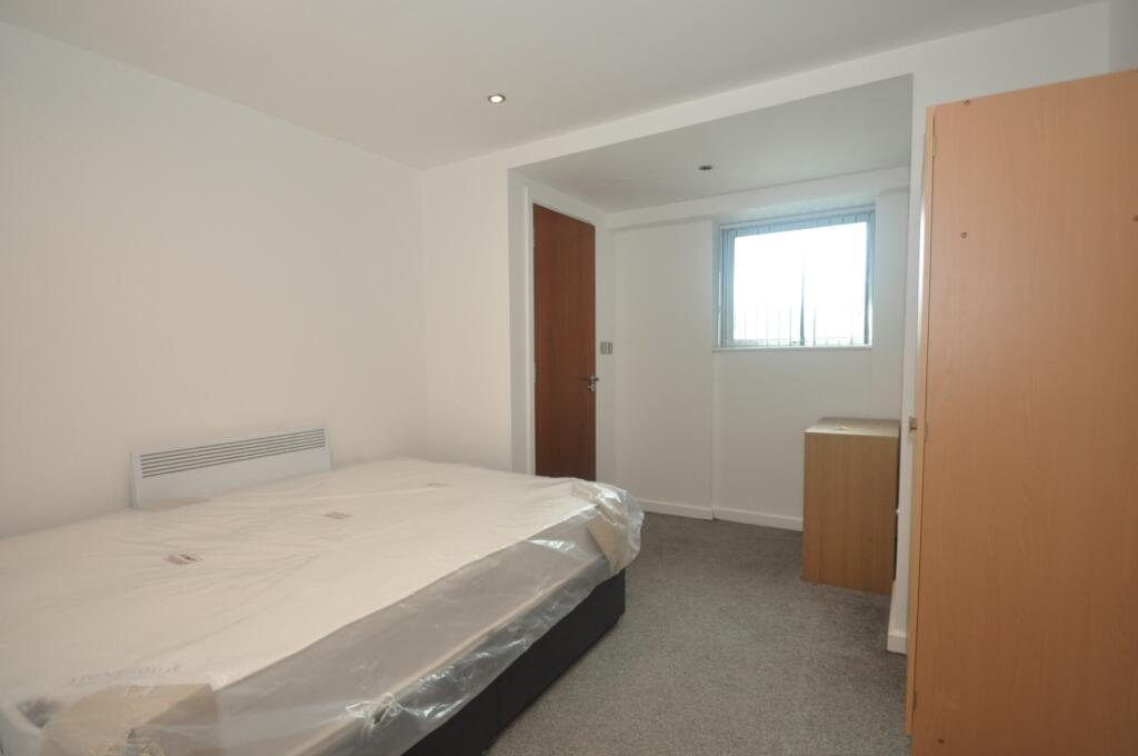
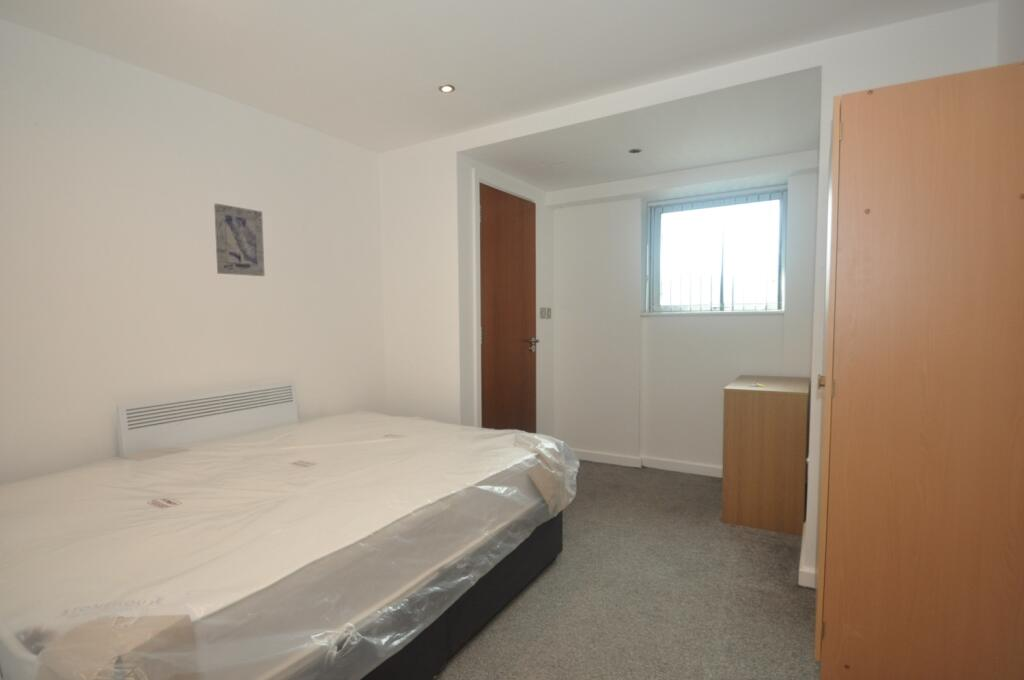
+ wall art [213,202,266,277]
